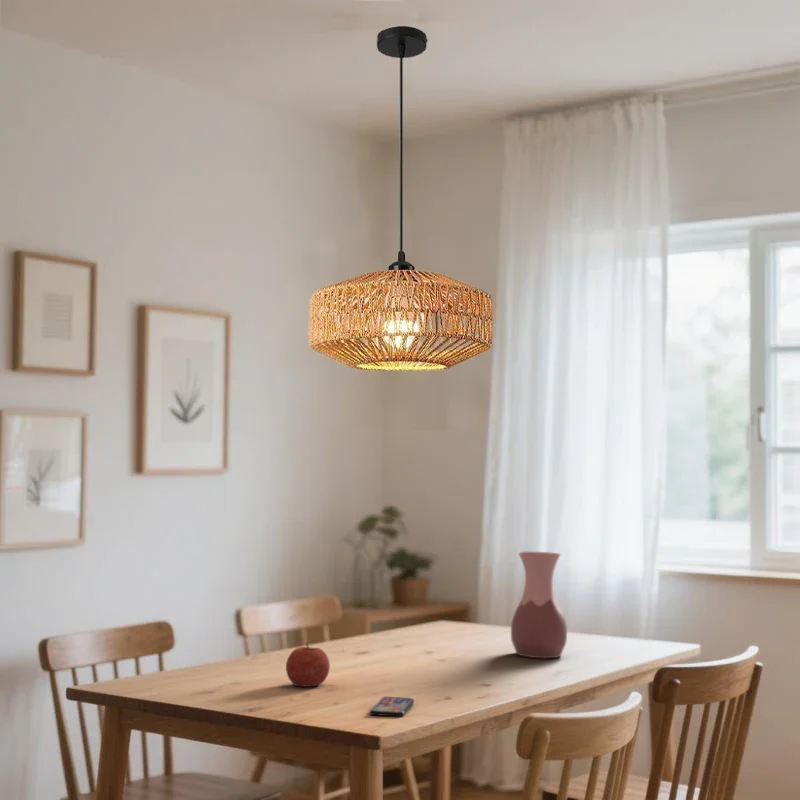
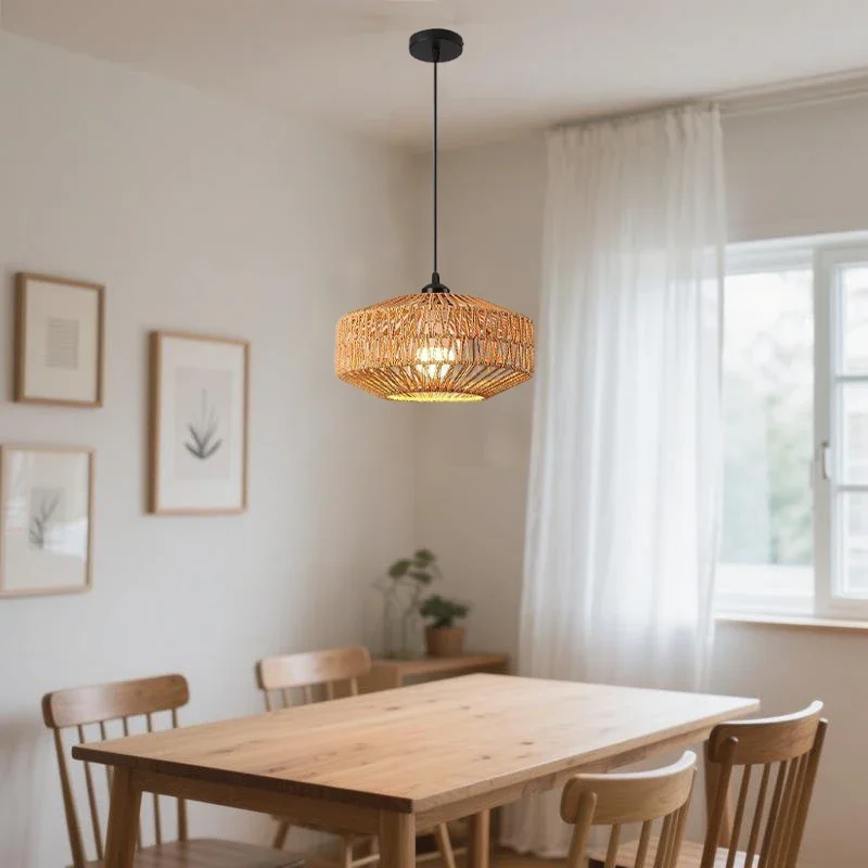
- smartphone [369,696,415,717]
- vase [510,551,568,659]
- fruit [285,641,331,687]
